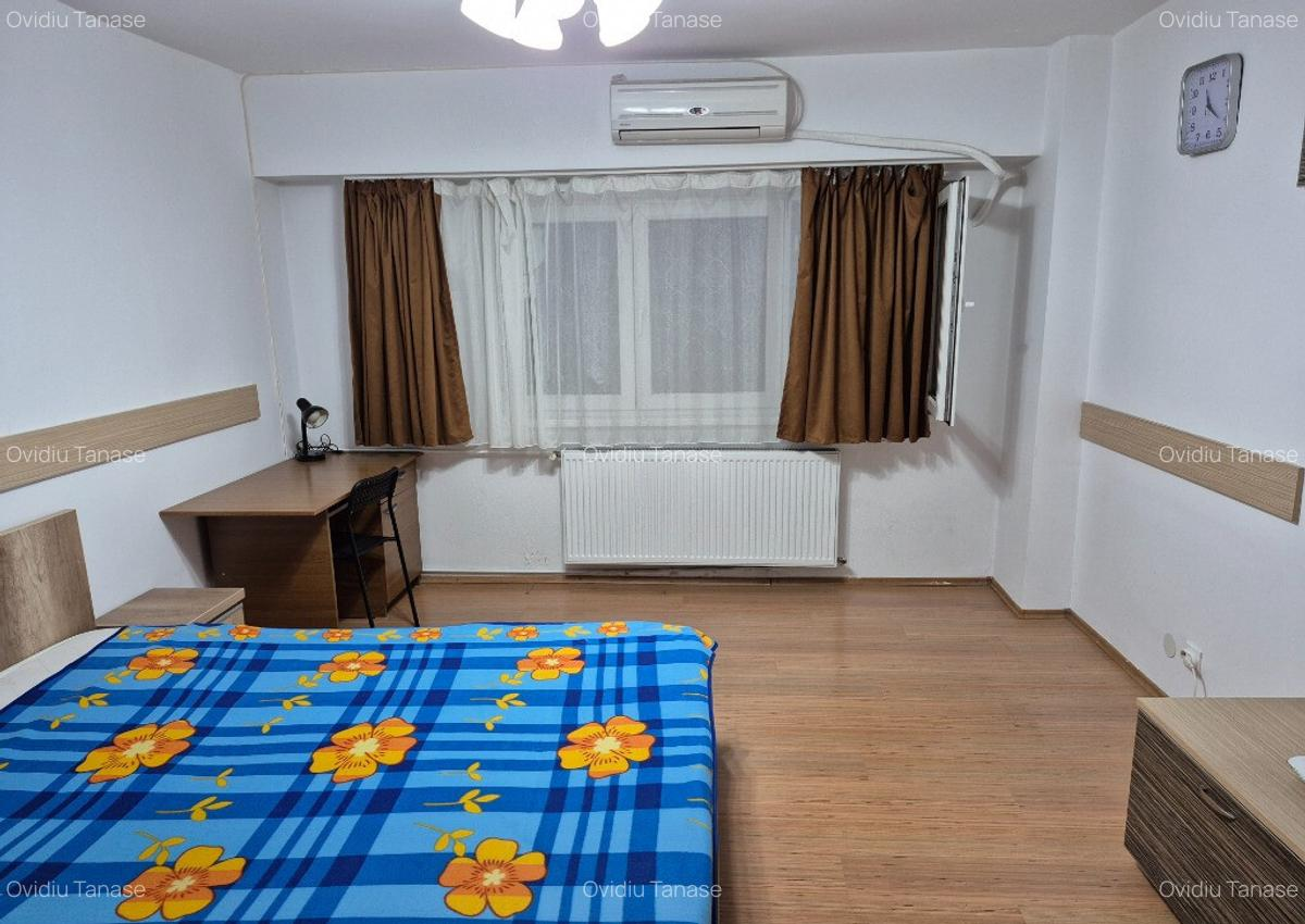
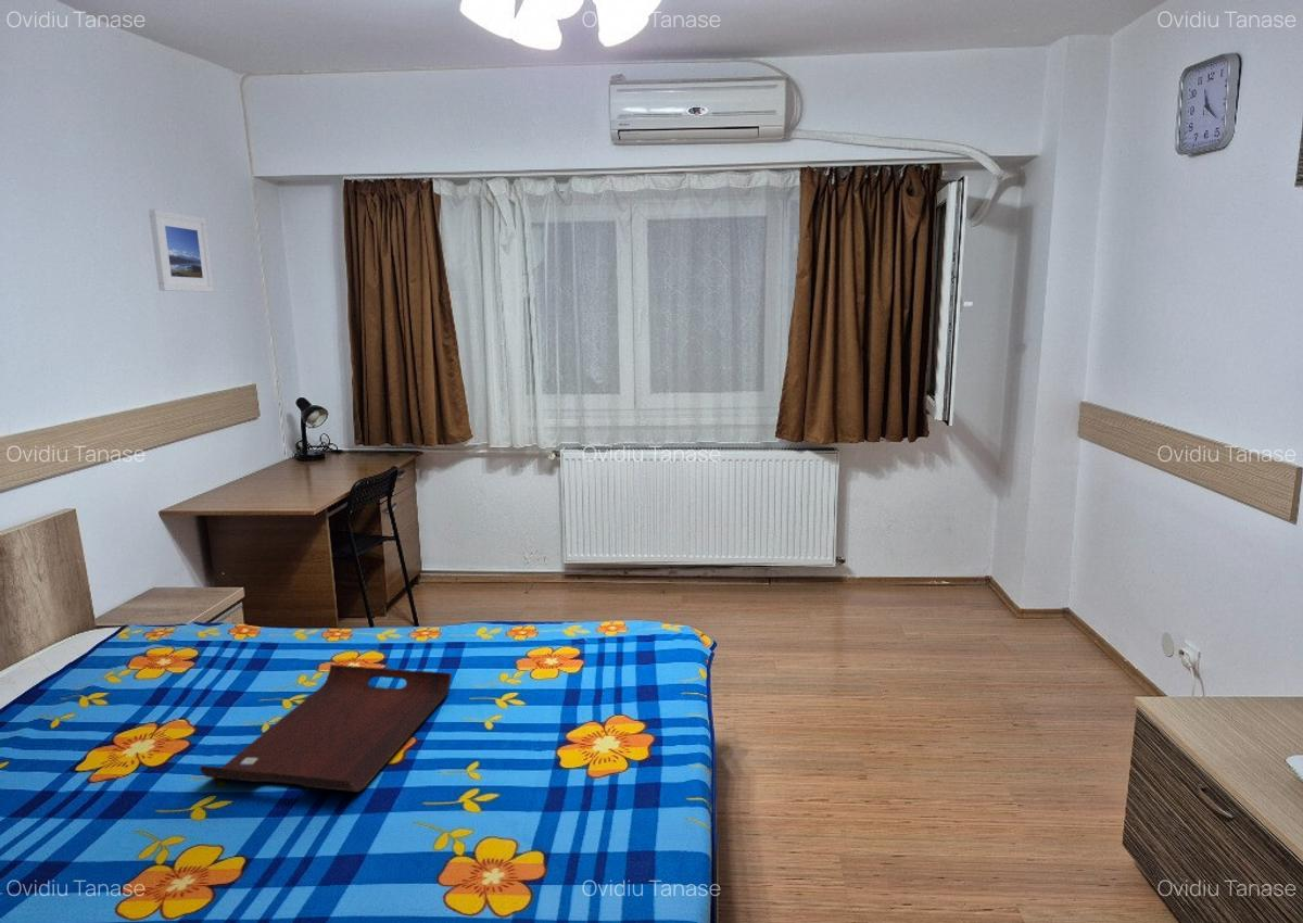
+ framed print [148,208,215,293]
+ serving tray [199,663,453,793]
